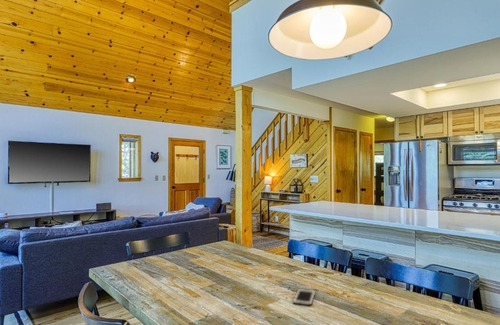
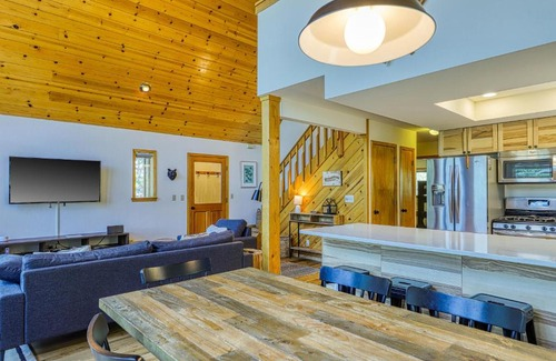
- cell phone [292,288,316,306]
